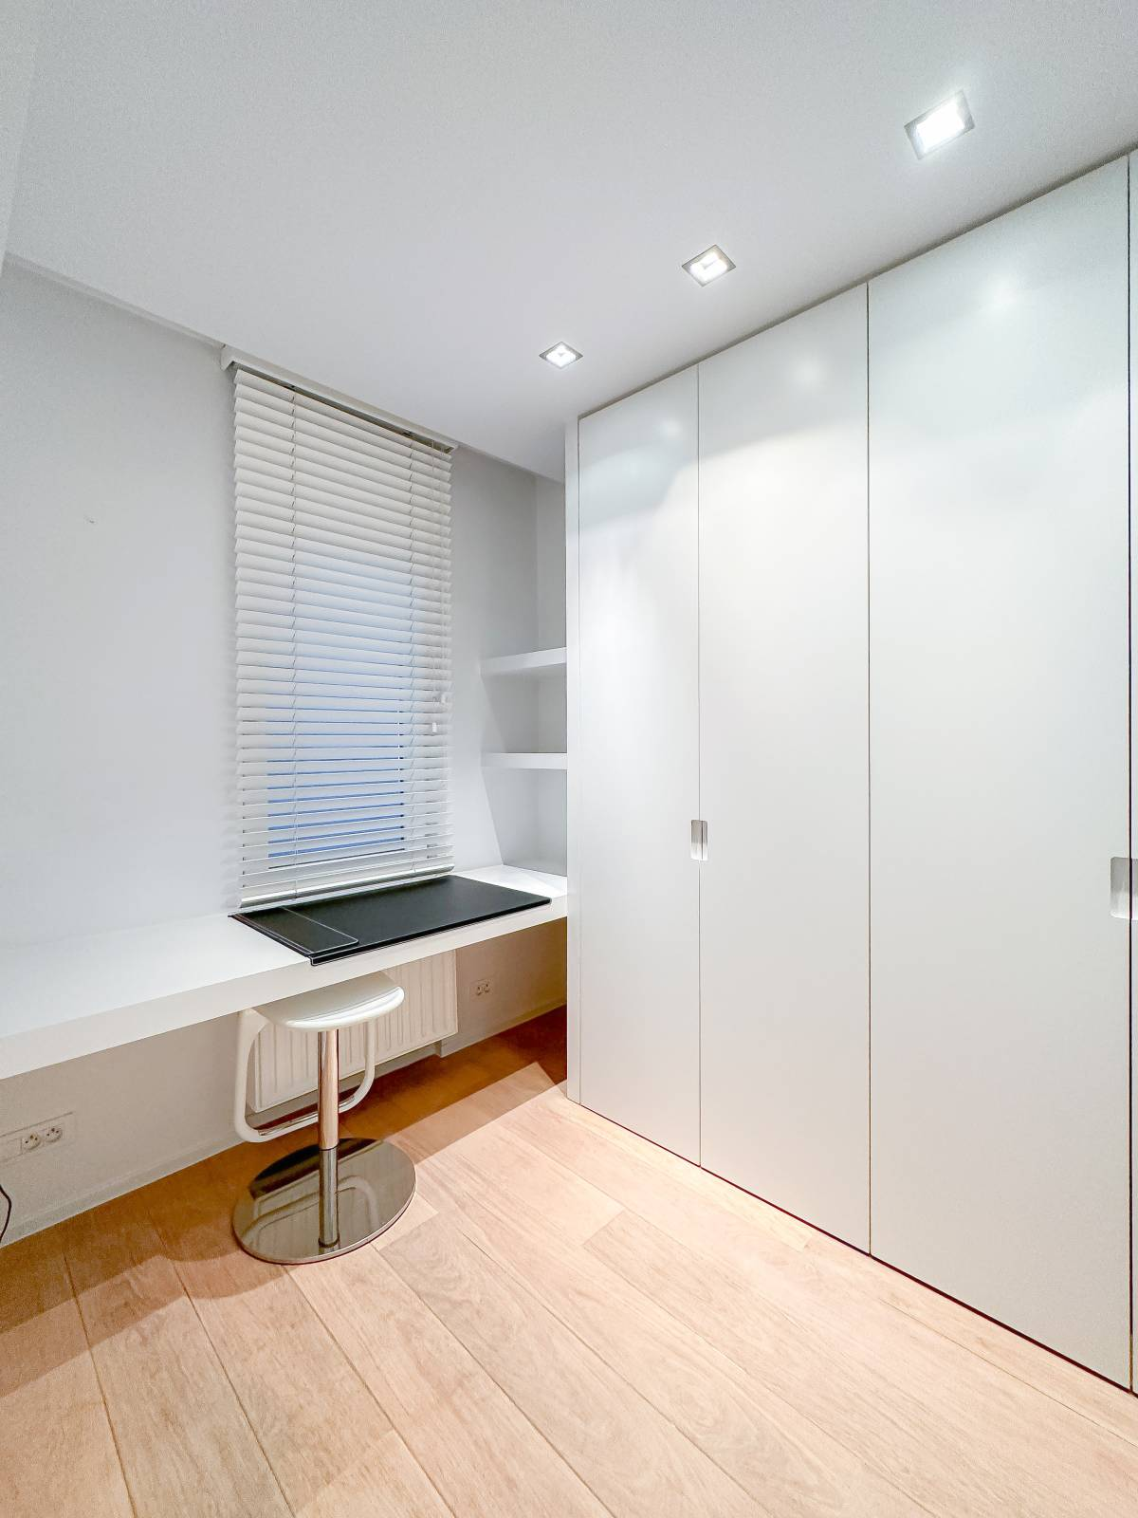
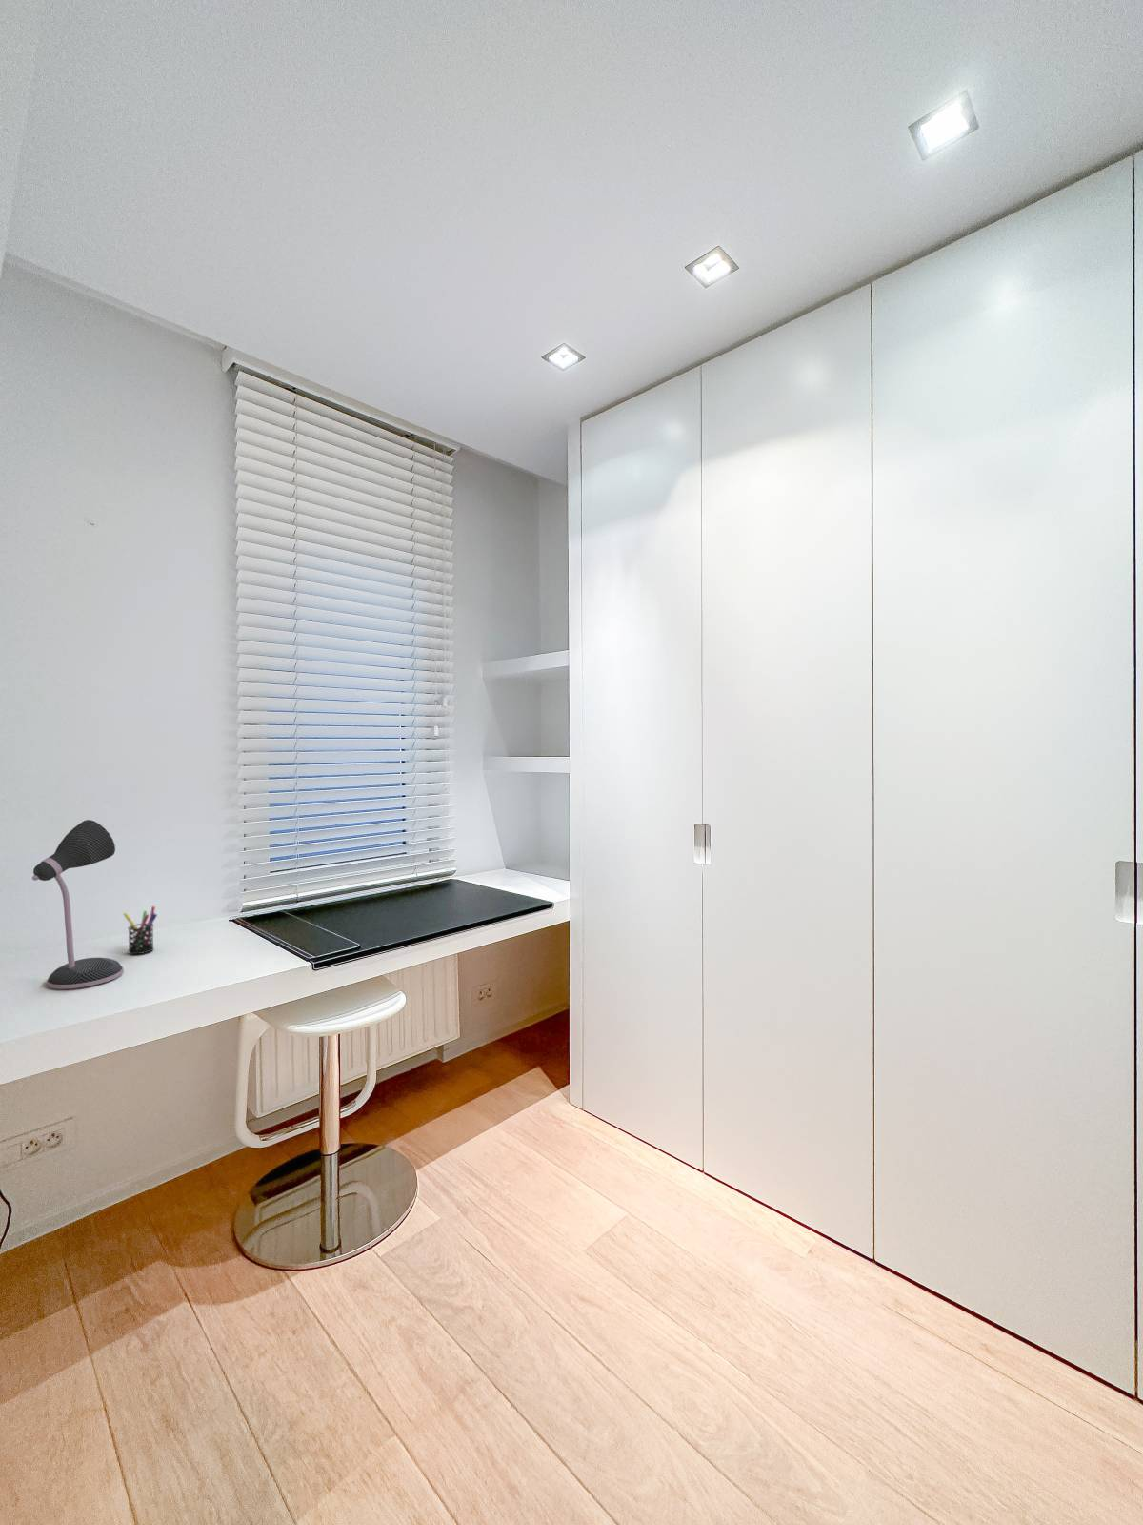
+ pen holder [122,905,158,955]
+ desk lamp [31,819,125,991]
